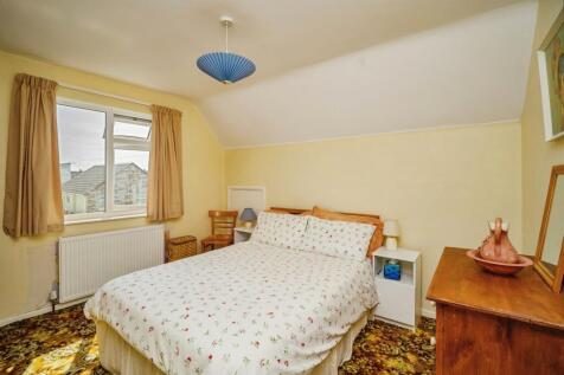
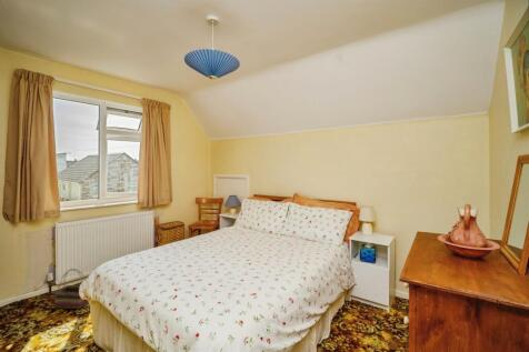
+ basket [53,268,89,310]
